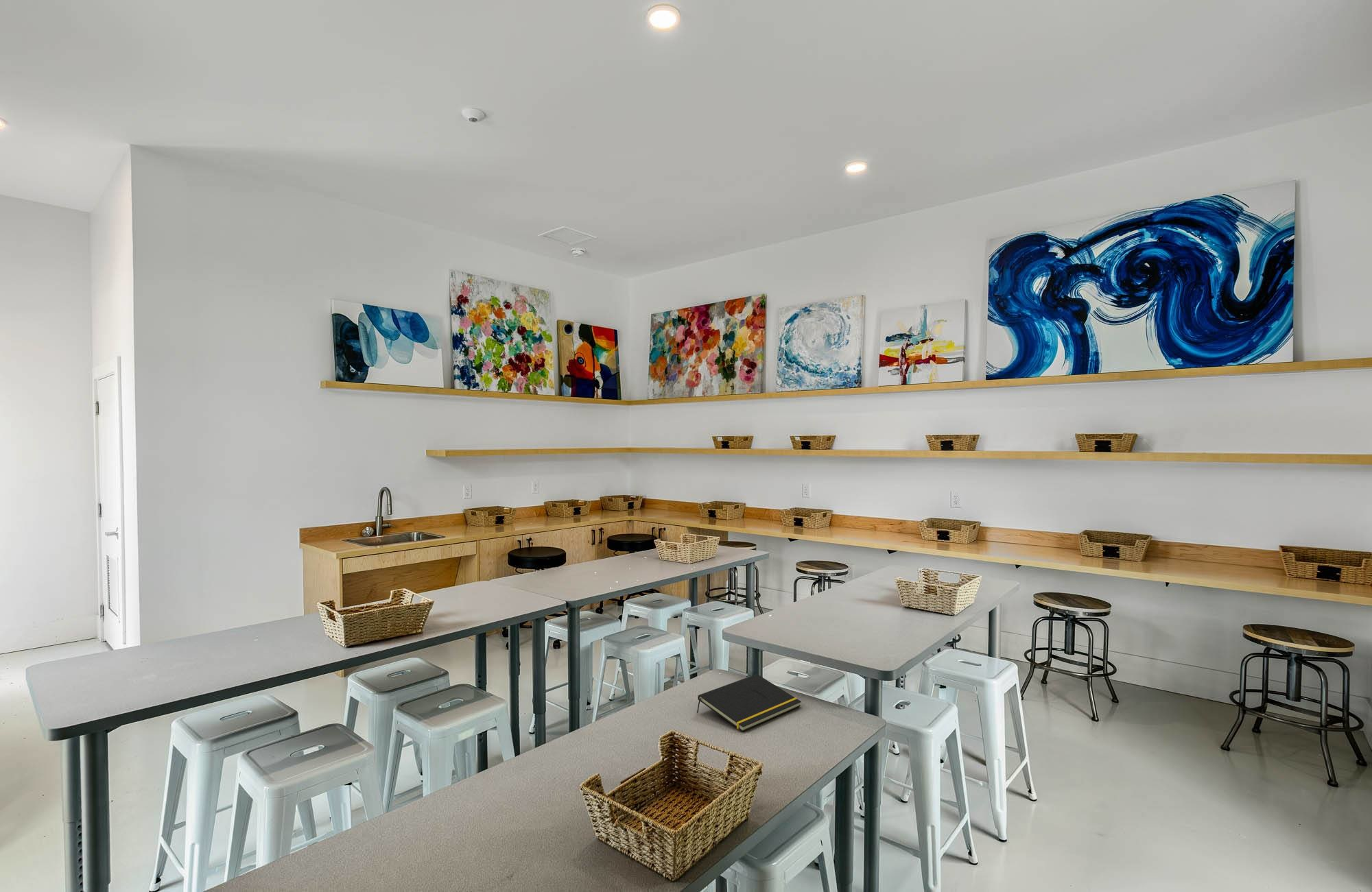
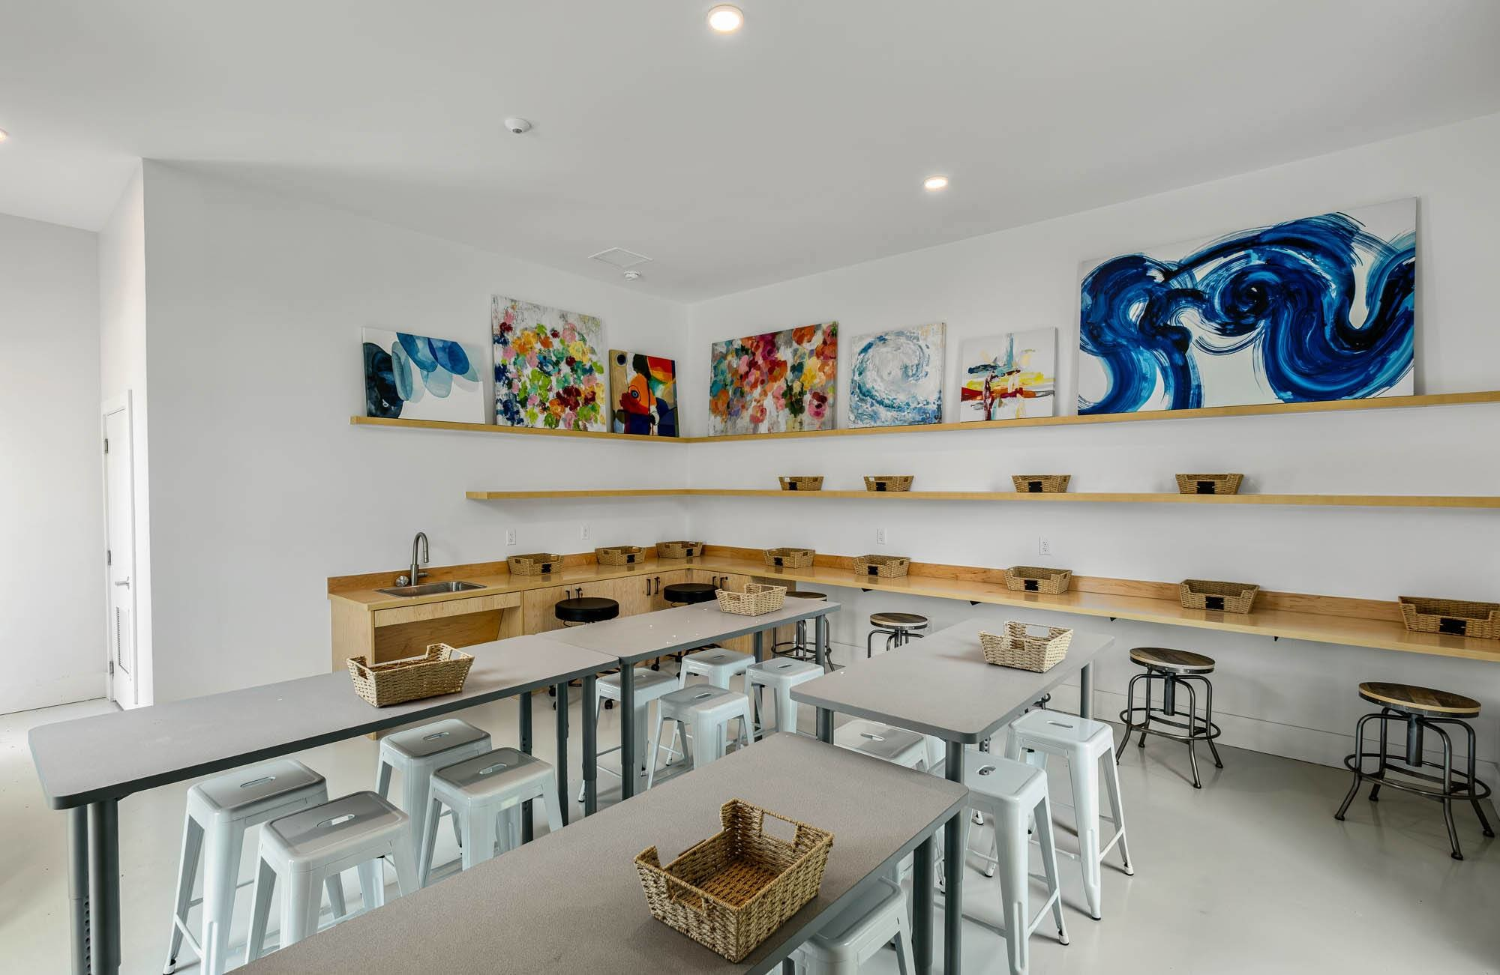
- notepad [696,673,802,732]
